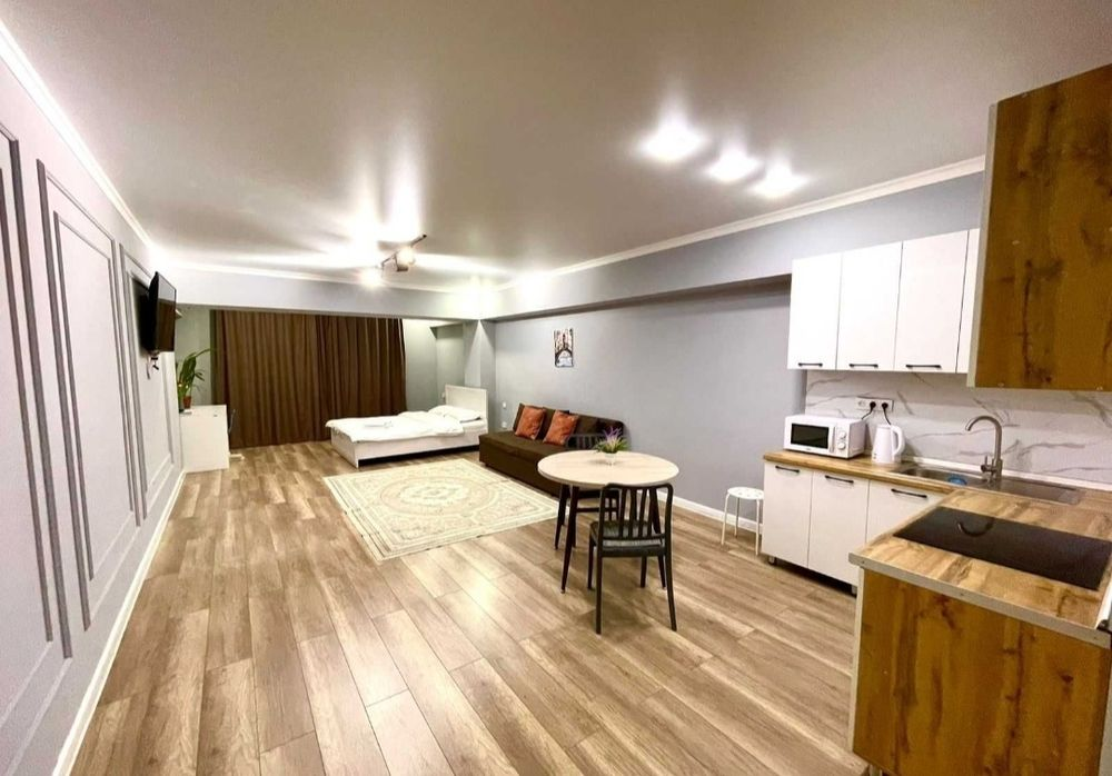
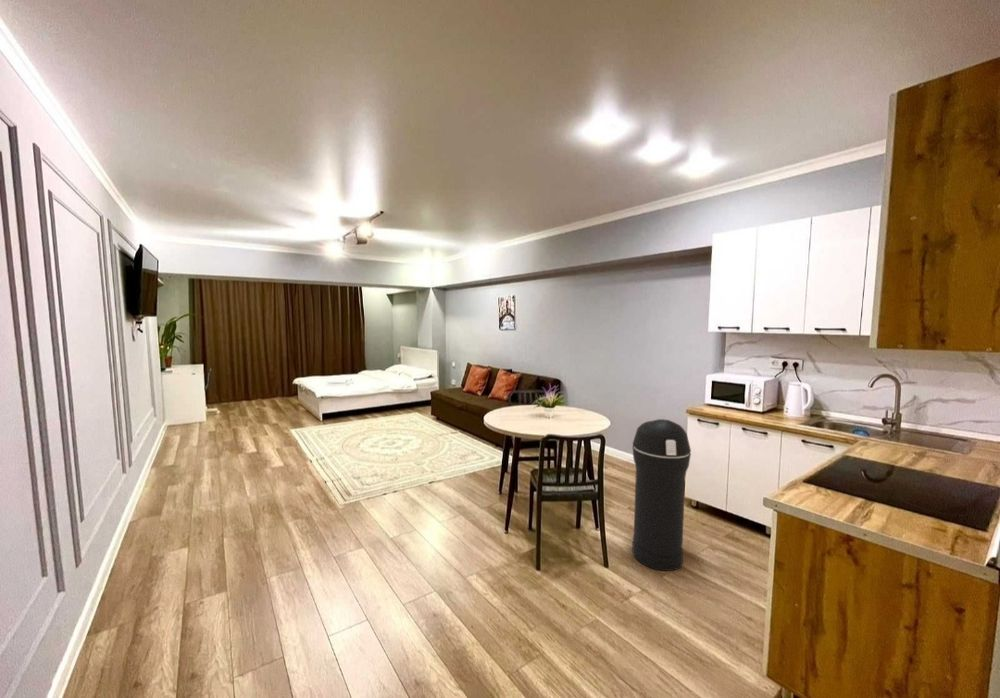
+ trash can [631,418,692,572]
